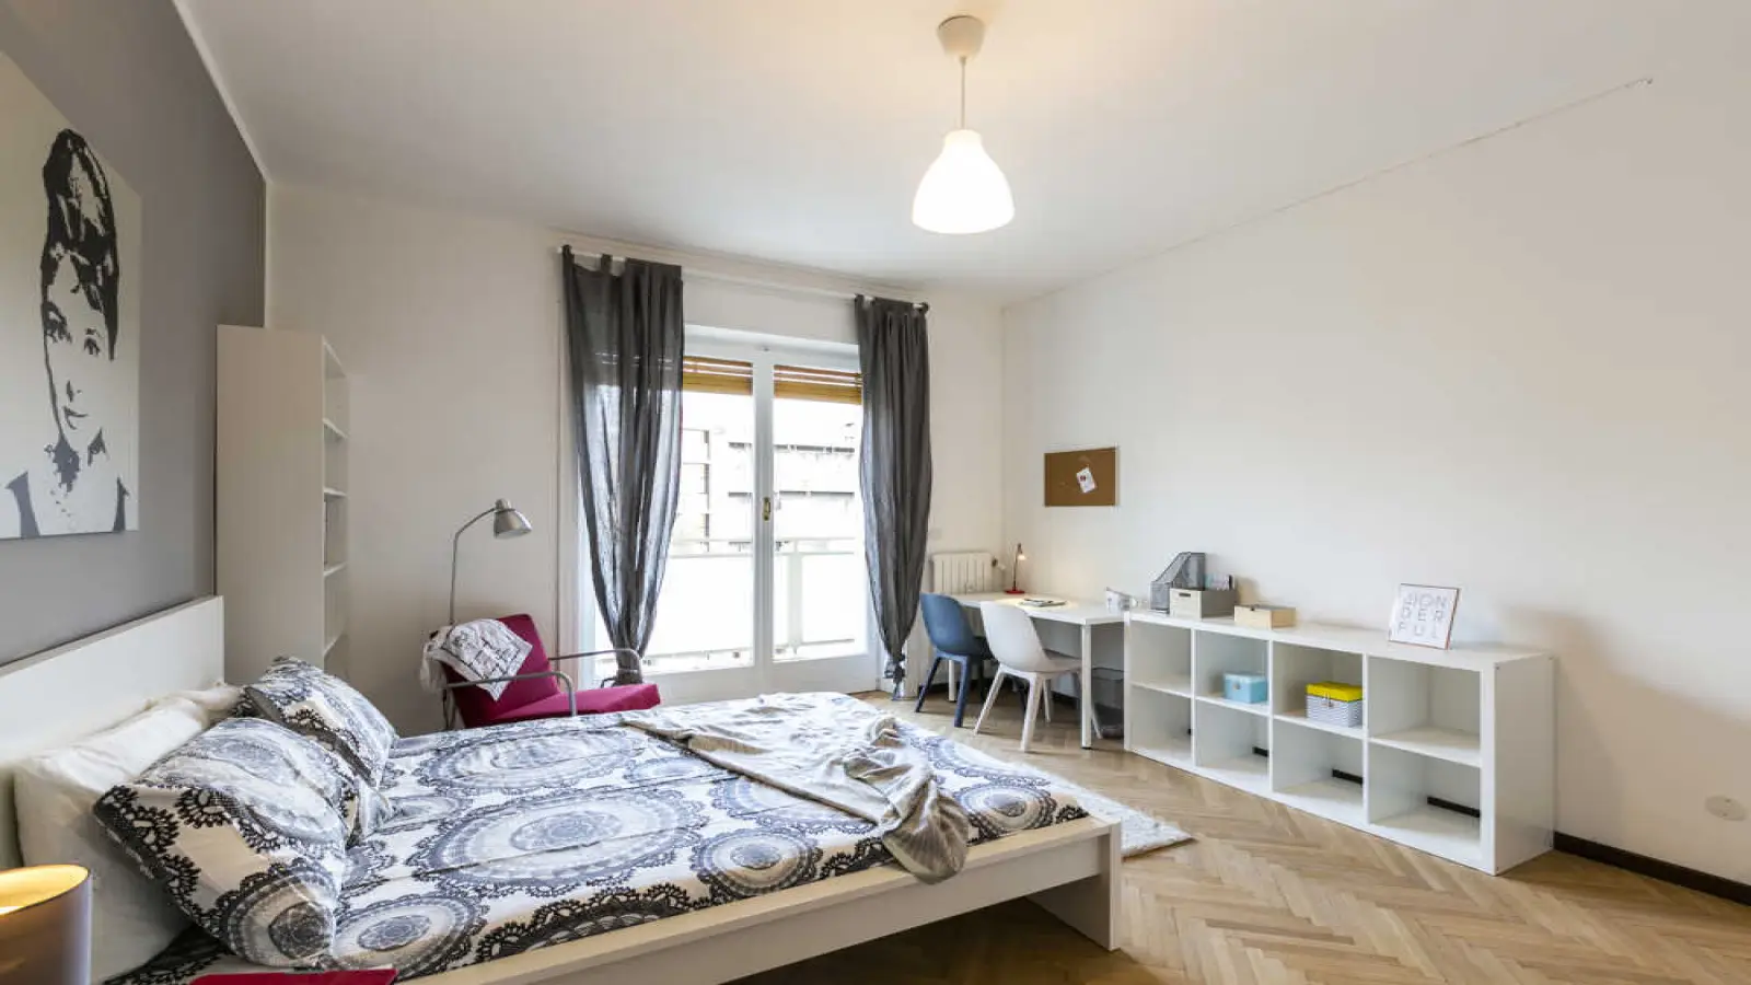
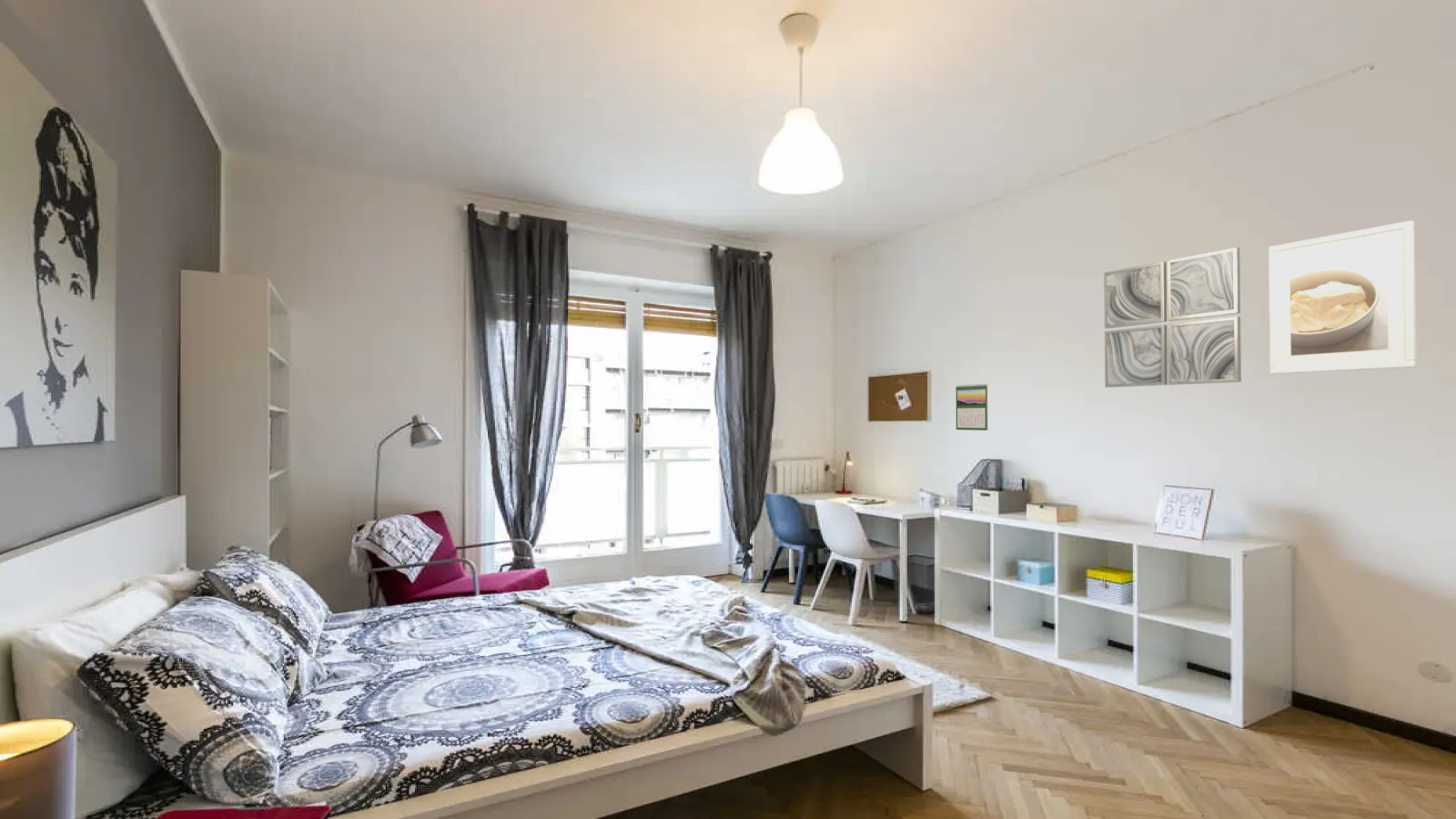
+ calendar [955,383,989,431]
+ wall art [1103,247,1242,389]
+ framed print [1268,219,1417,375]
